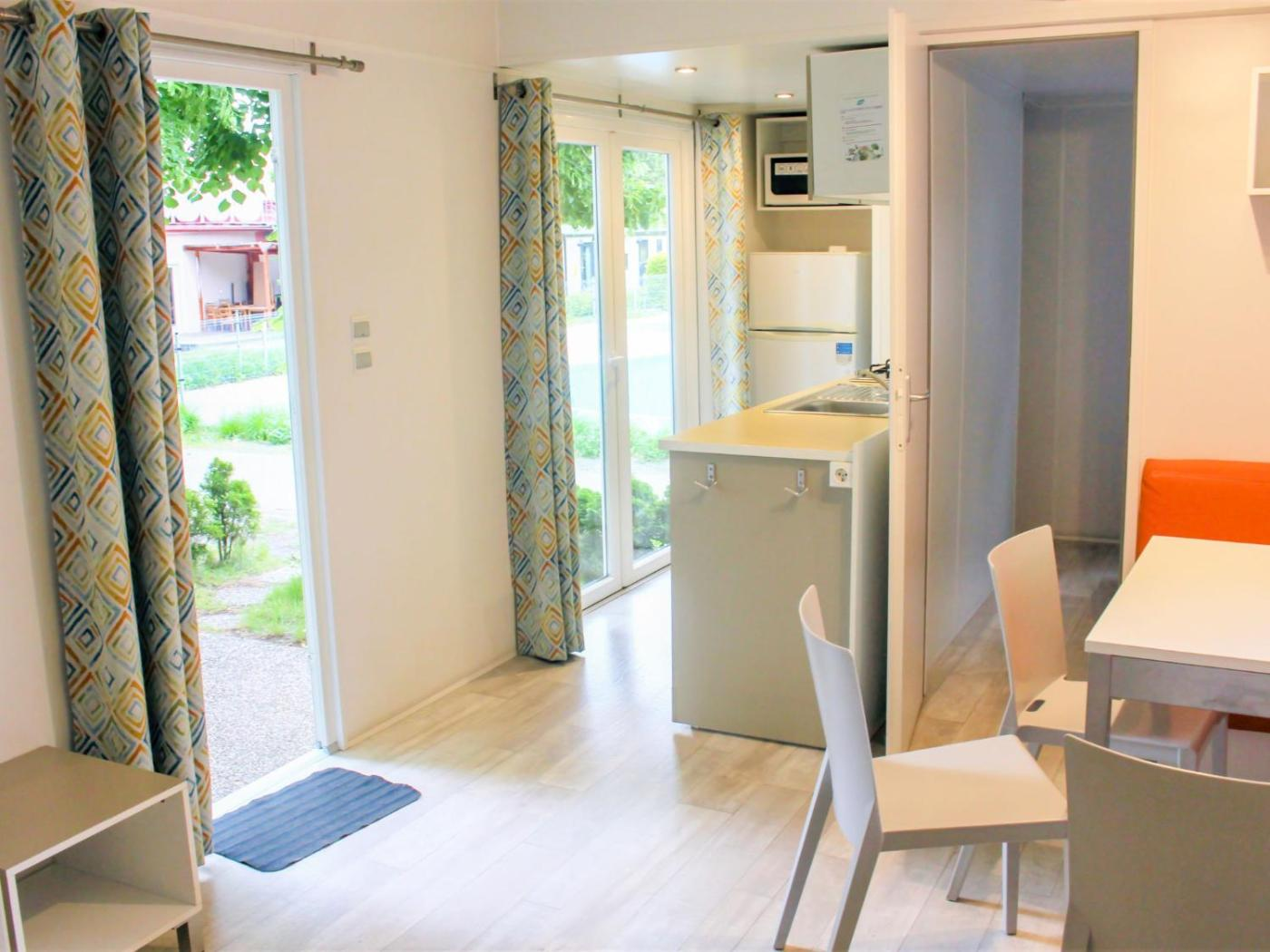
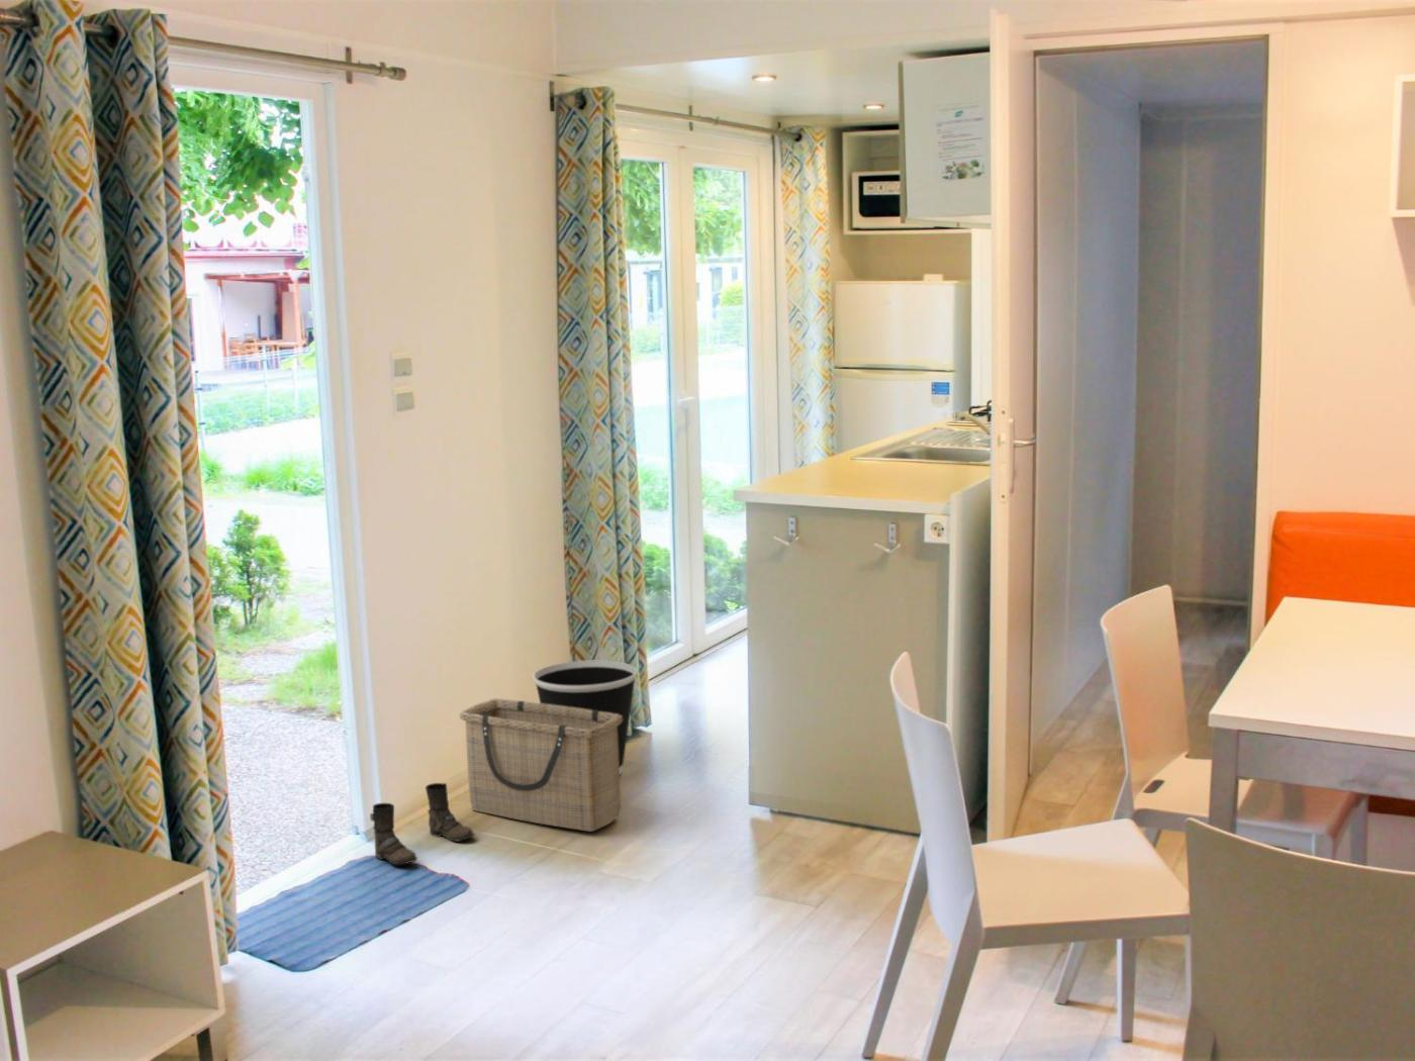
+ boots [369,782,475,866]
+ wastebasket [531,660,638,776]
+ basket [459,698,623,833]
